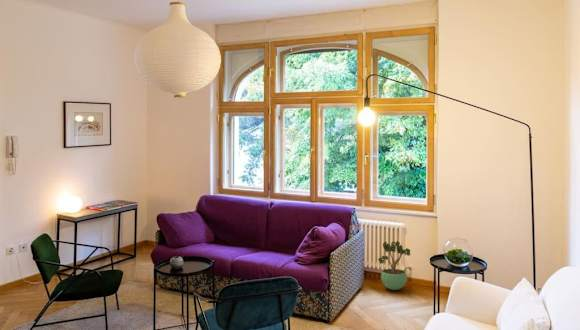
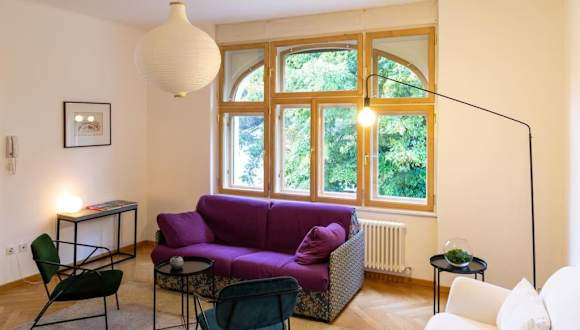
- potted plant [377,240,411,291]
